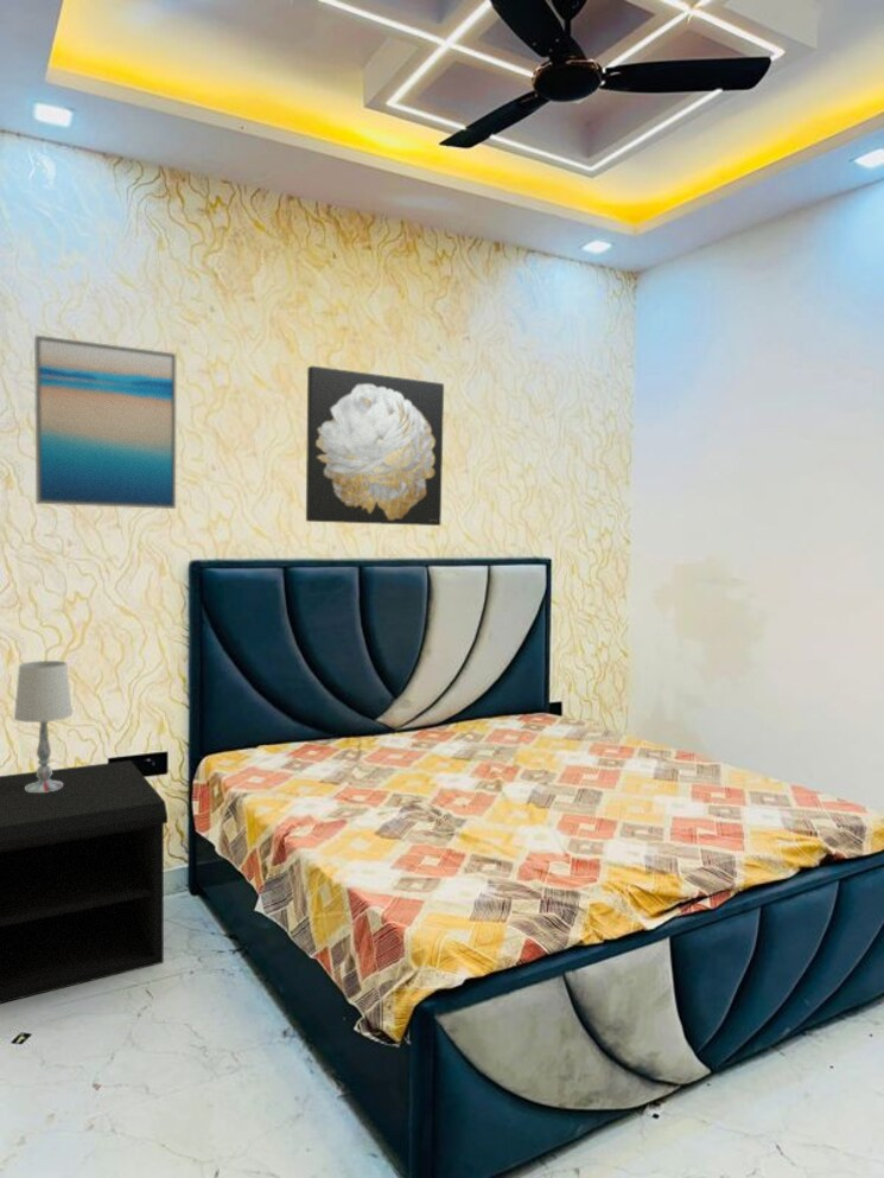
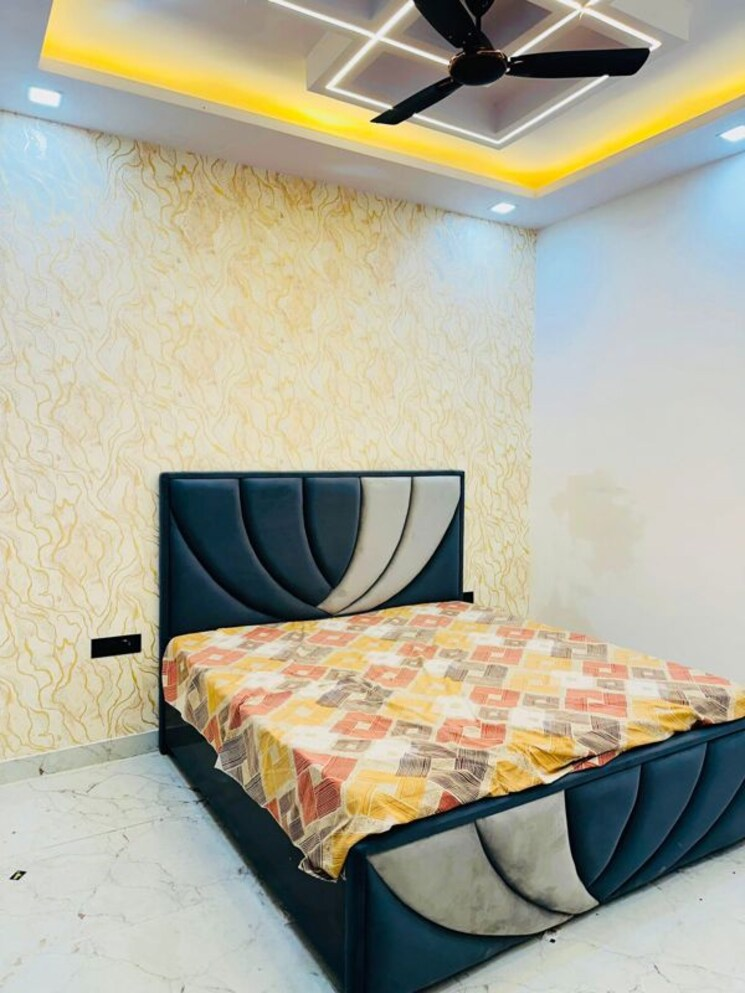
- table lamp [13,660,74,792]
- wall art [305,365,445,527]
- nightstand [0,759,168,1005]
- wall art [33,335,177,510]
